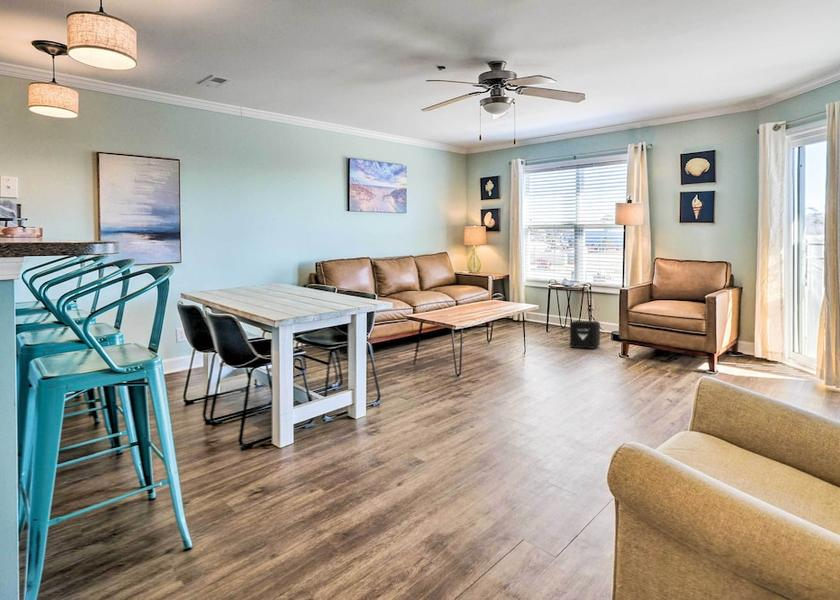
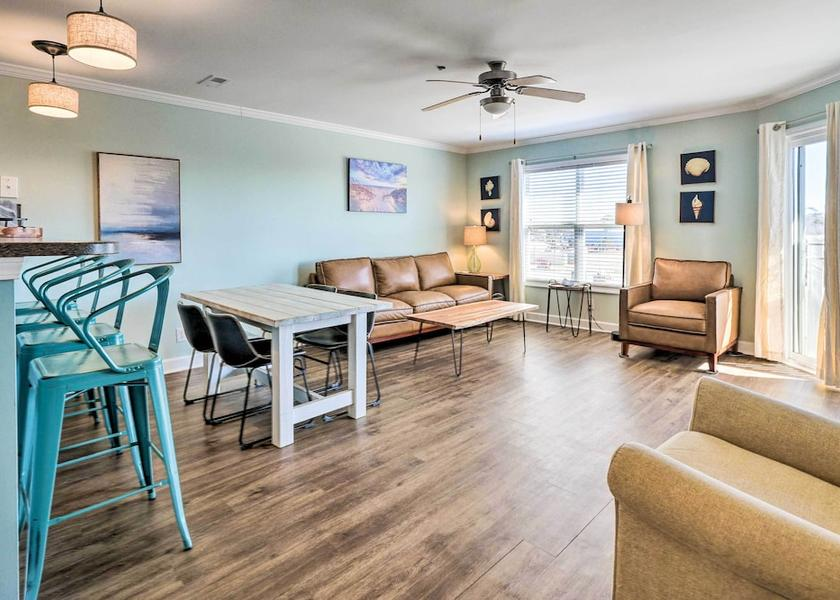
- air purifier [569,319,601,350]
